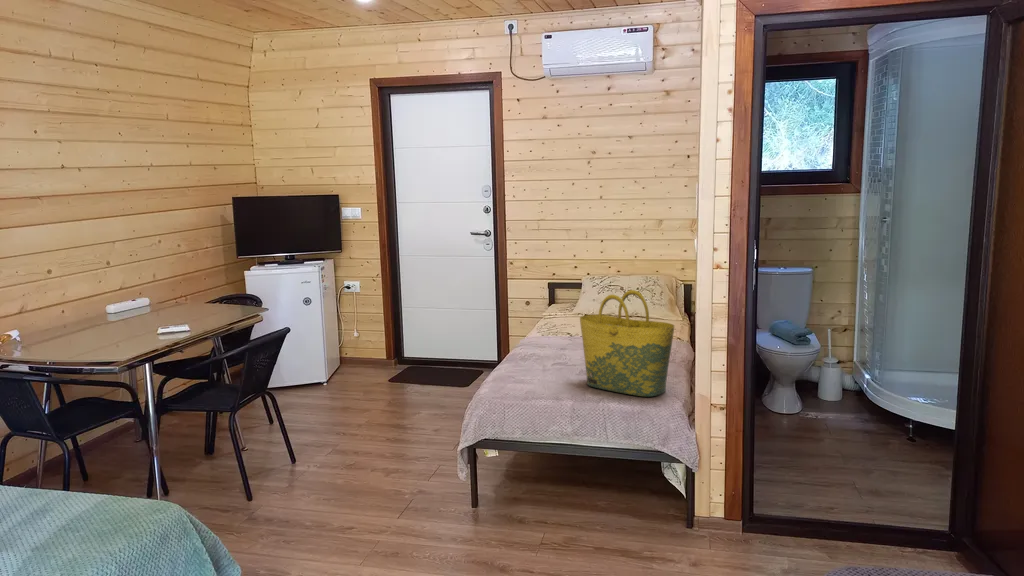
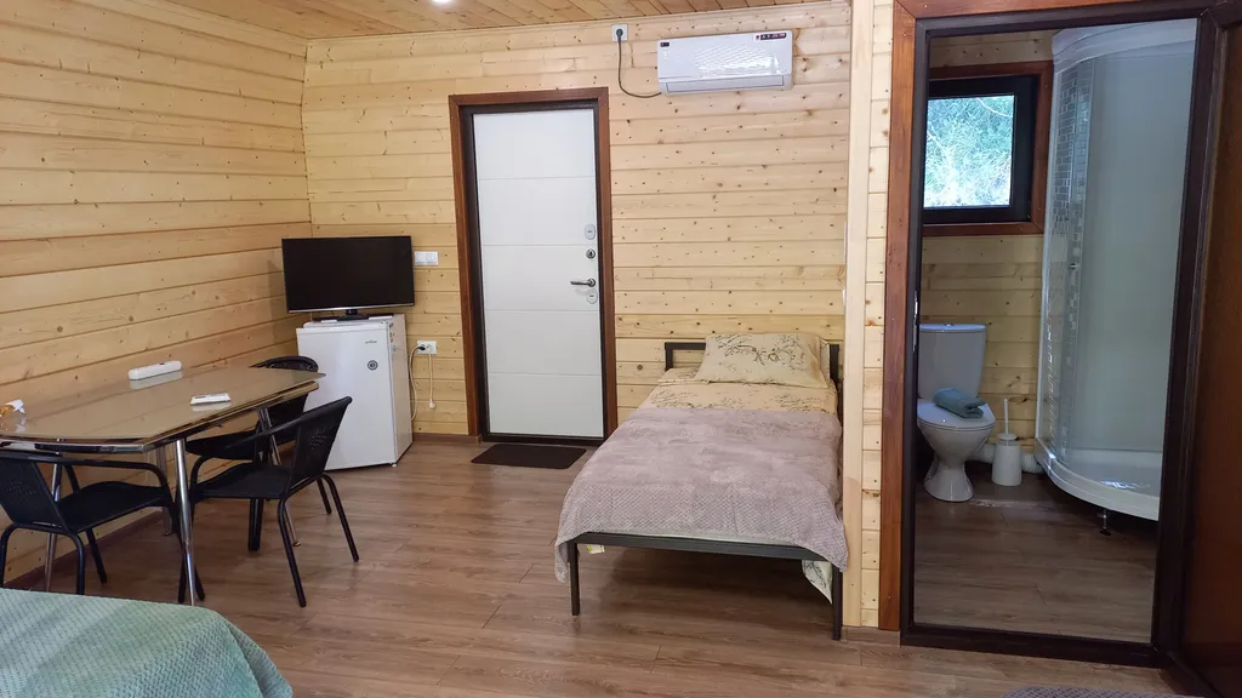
- tote bag [579,289,676,398]
